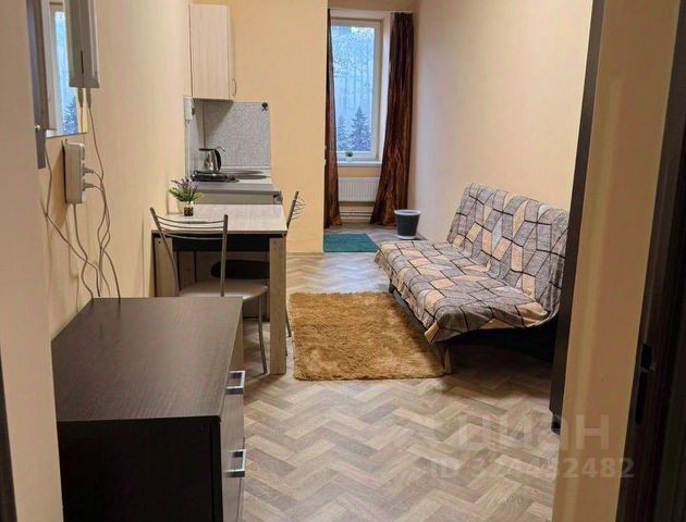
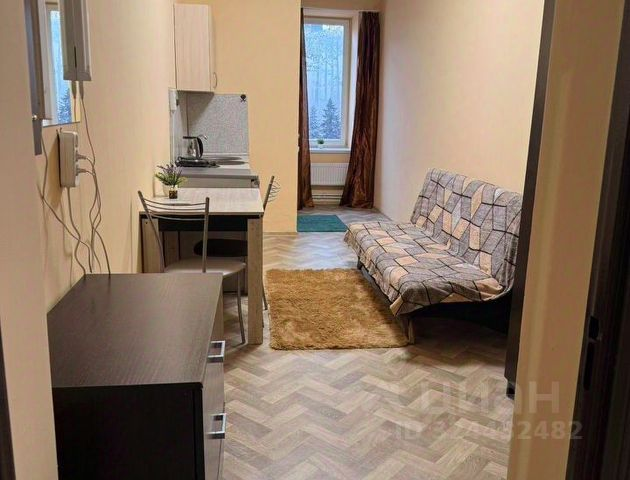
- wastebasket [393,209,422,240]
